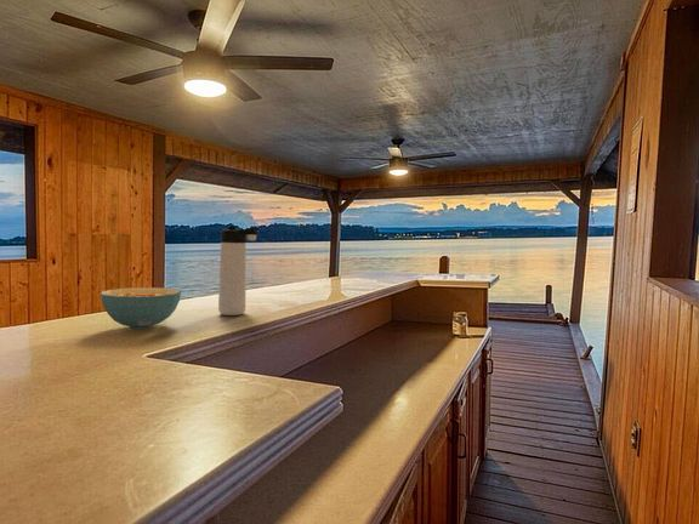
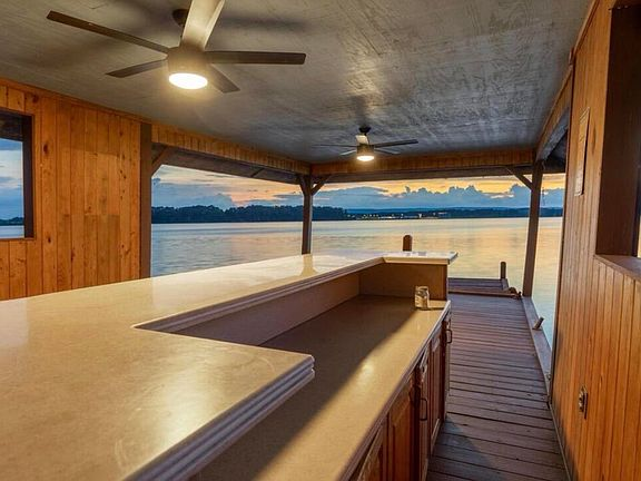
- thermos bottle [217,224,261,317]
- cereal bowl [100,286,182,330]
